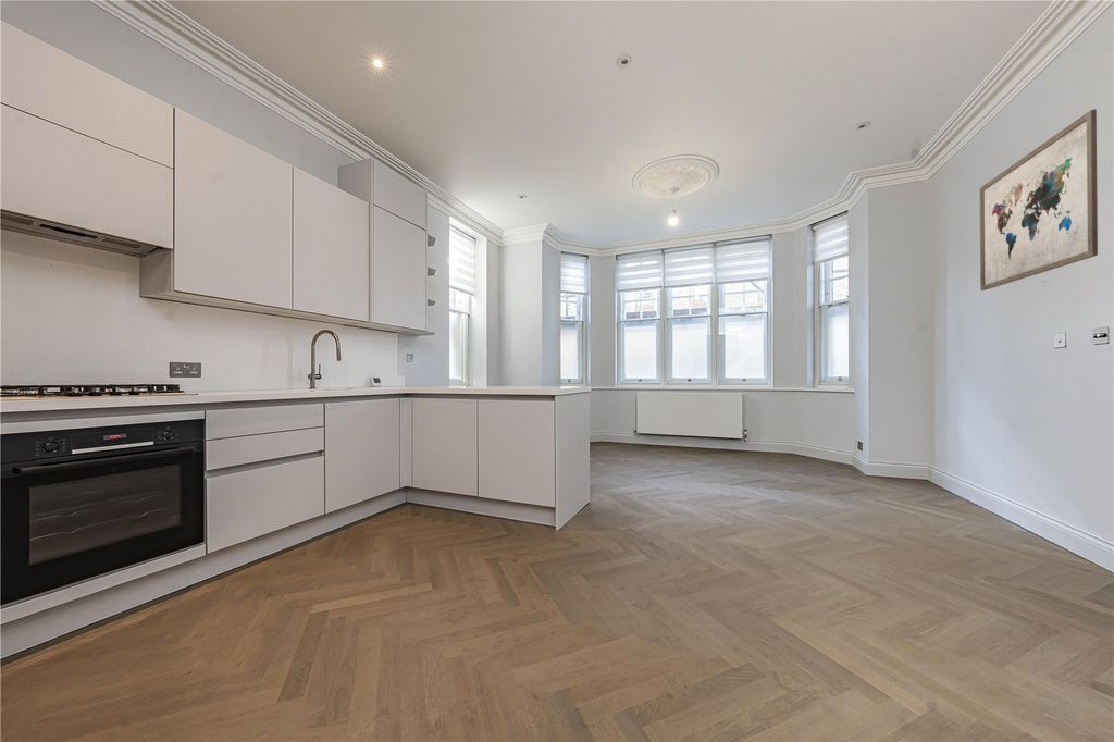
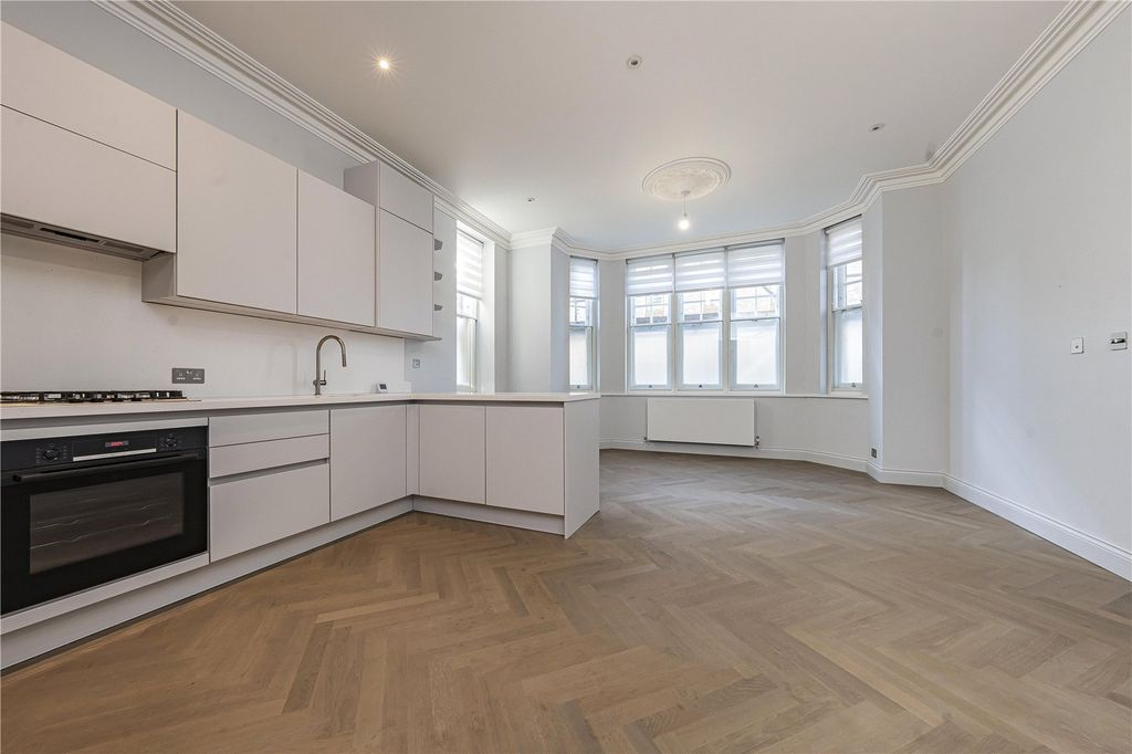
- wall art [979,108,1099,292]
